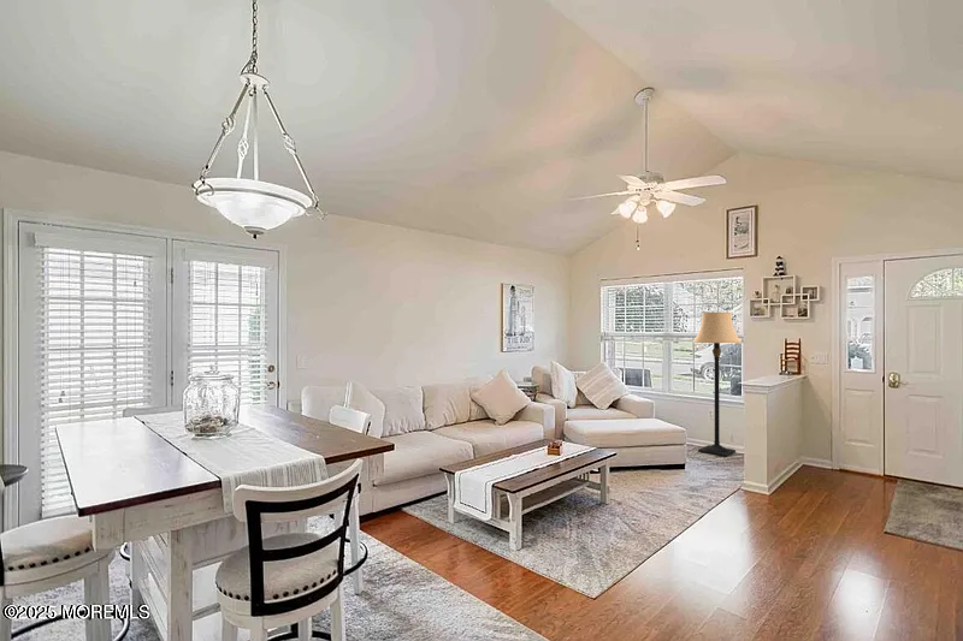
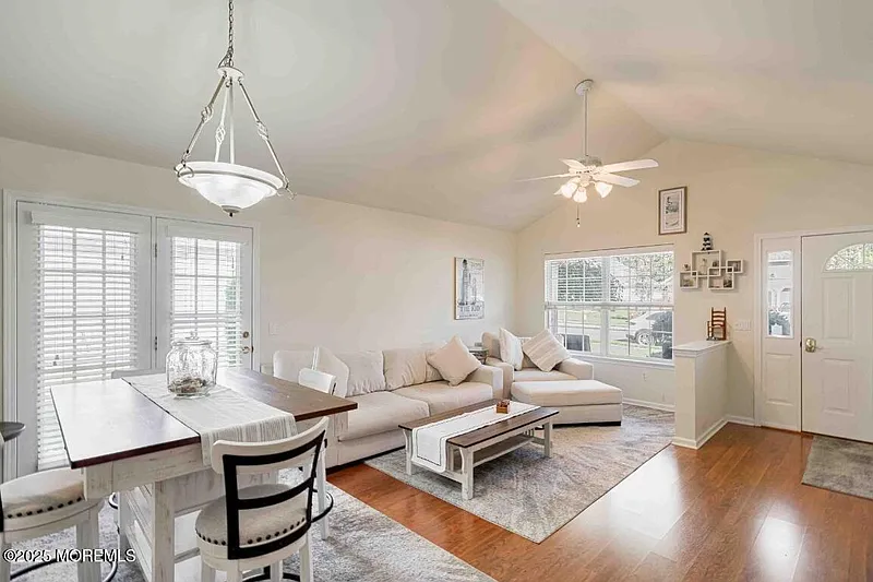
- lamp [692,311,743,458]
